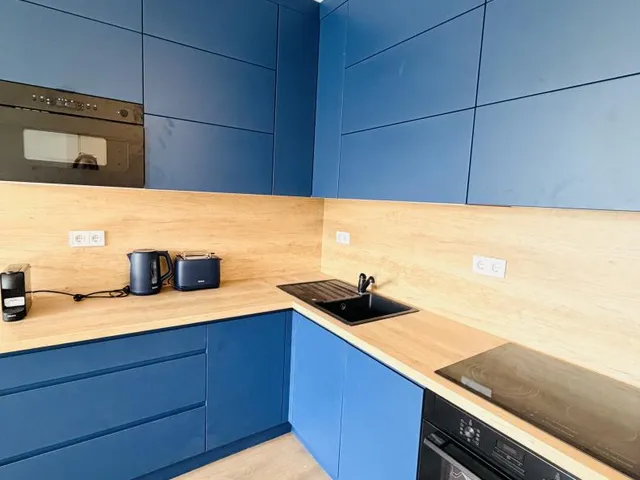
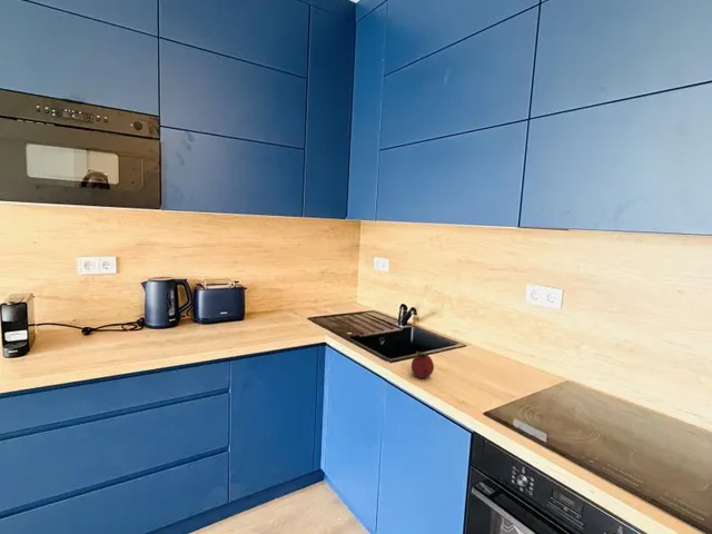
+ fruit [411,350,435,379]
